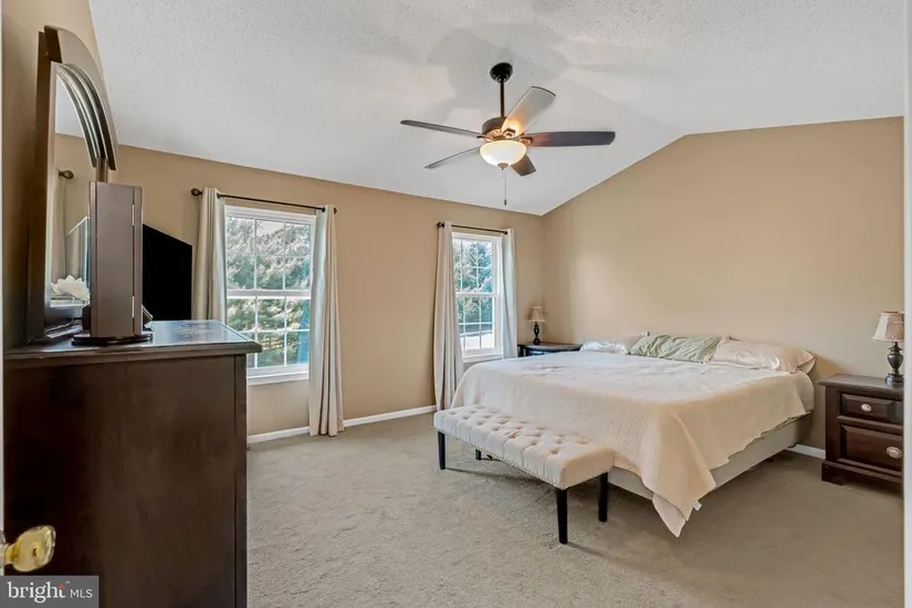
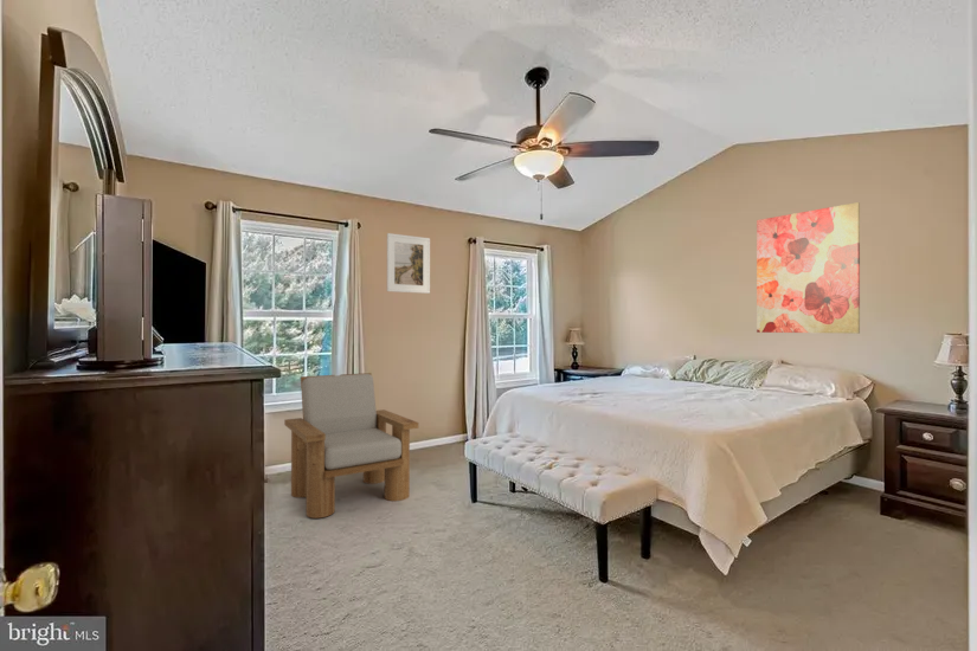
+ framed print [386,232,431,295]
+ armchair [283,372,419,520]
+ wall art [756,201,861,335]
